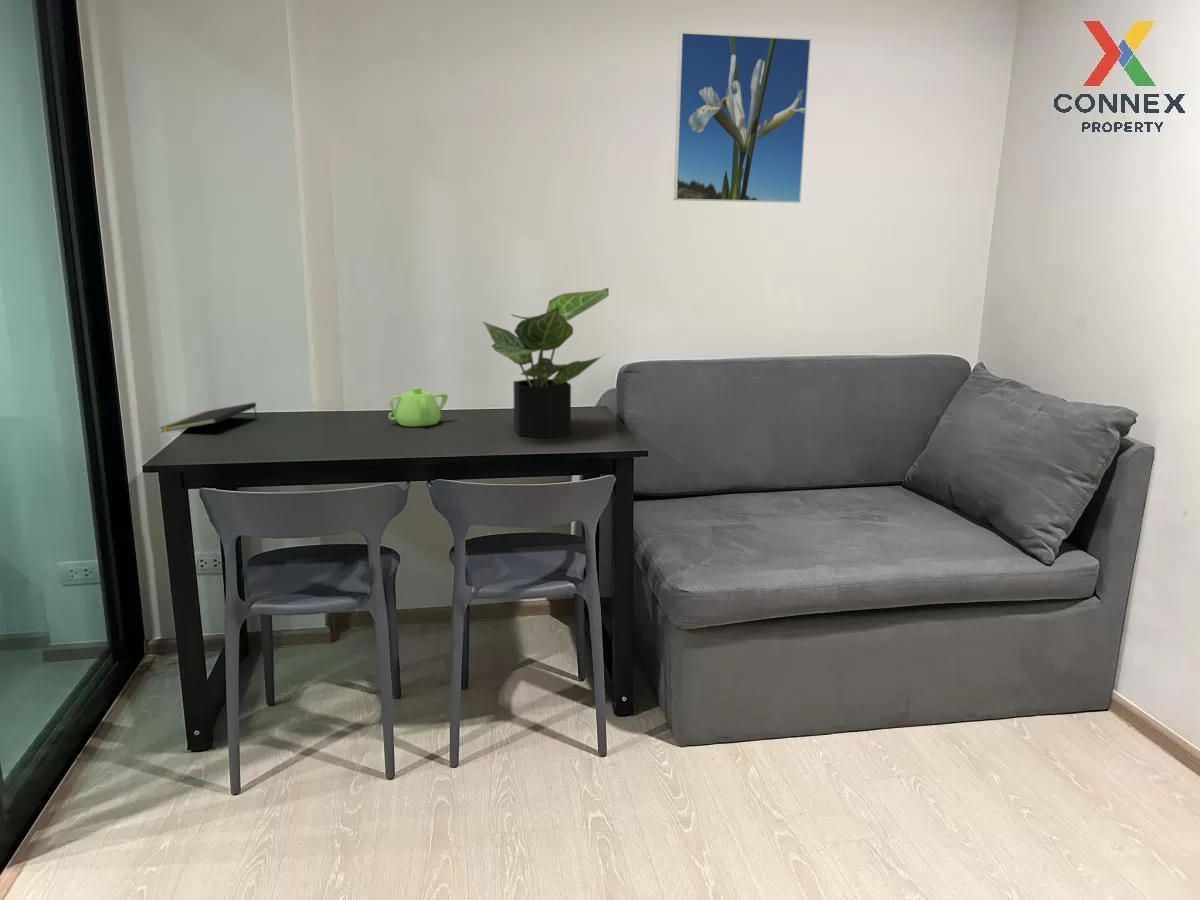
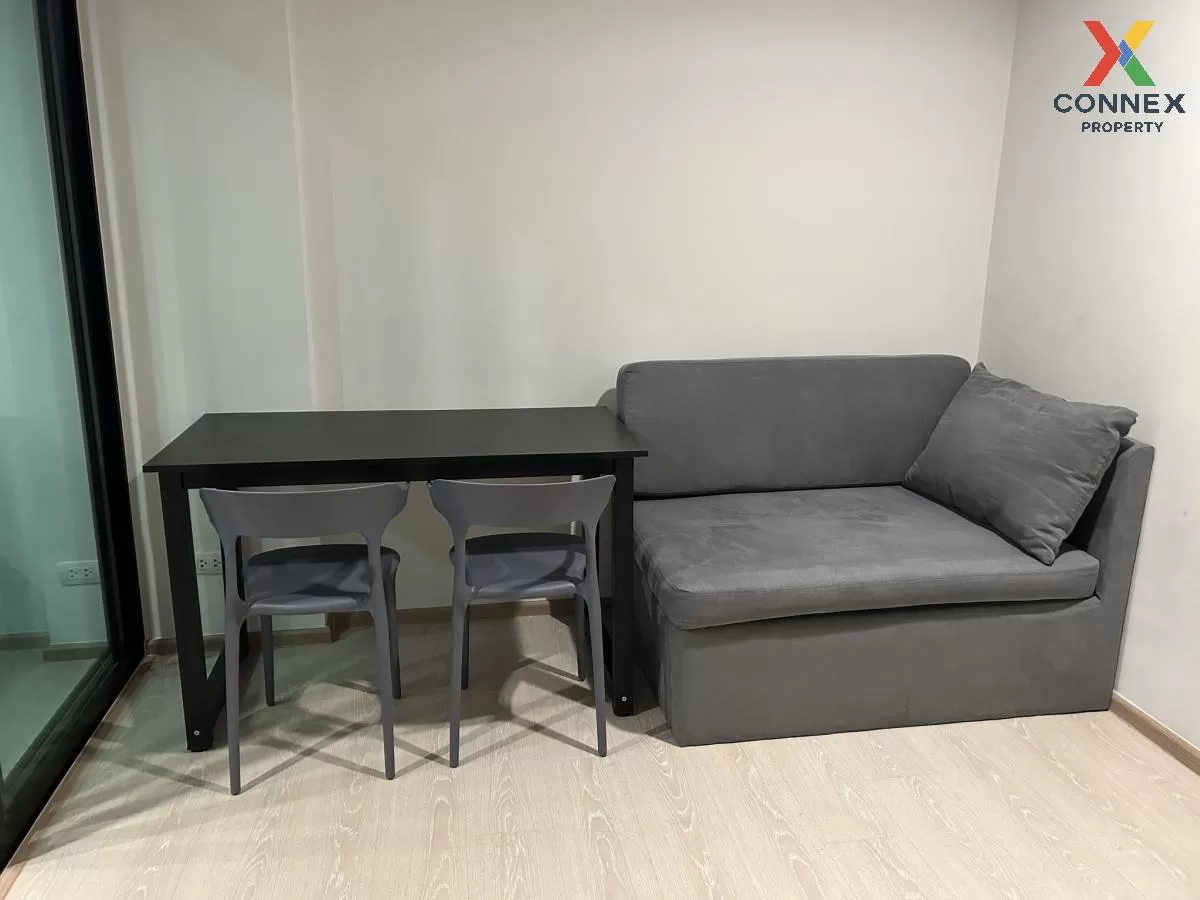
- notepad [159,402,258,434]
- potted plant [482,287,610,439]
- teapot [388,386,449,428]
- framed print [673,31,812,204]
